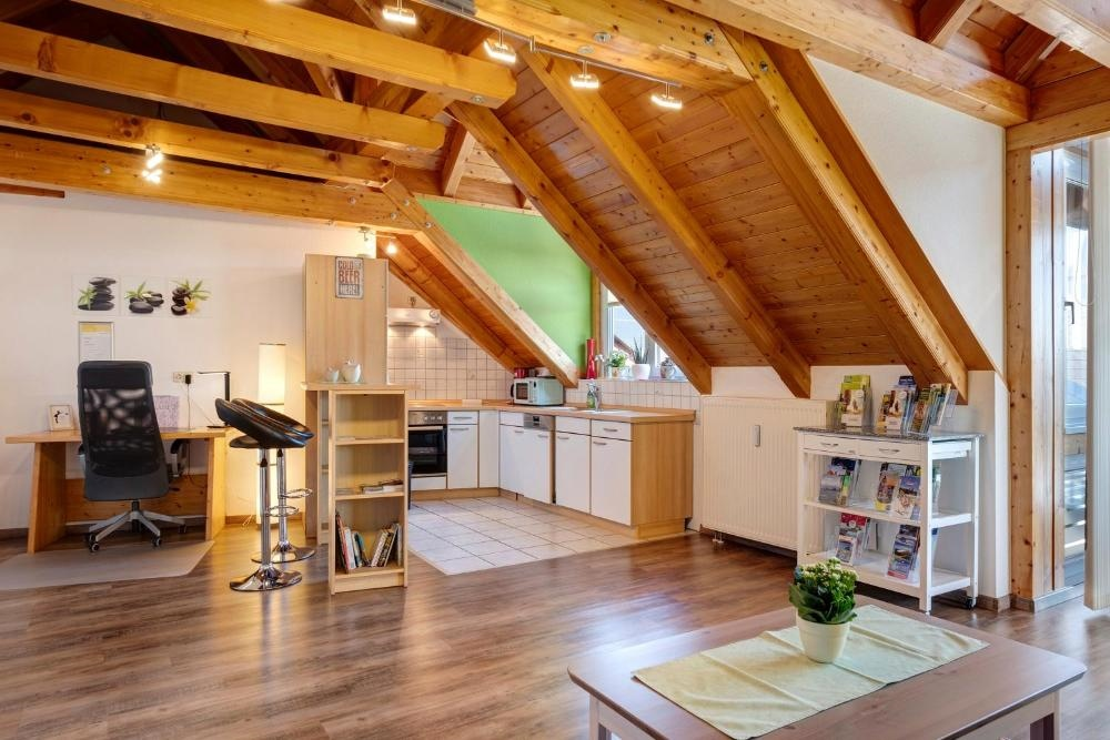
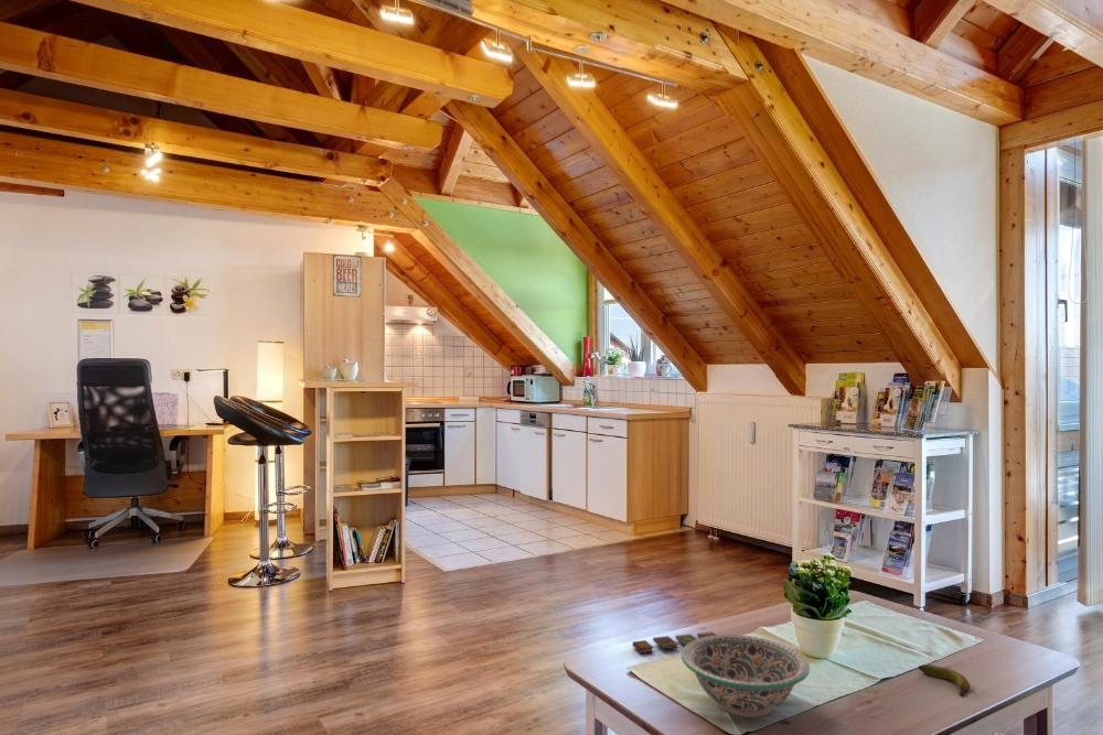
+ banana [917,663,971,698]
+ decorative bowl [681,634,811,718]
+ book [631,631,717,655]
